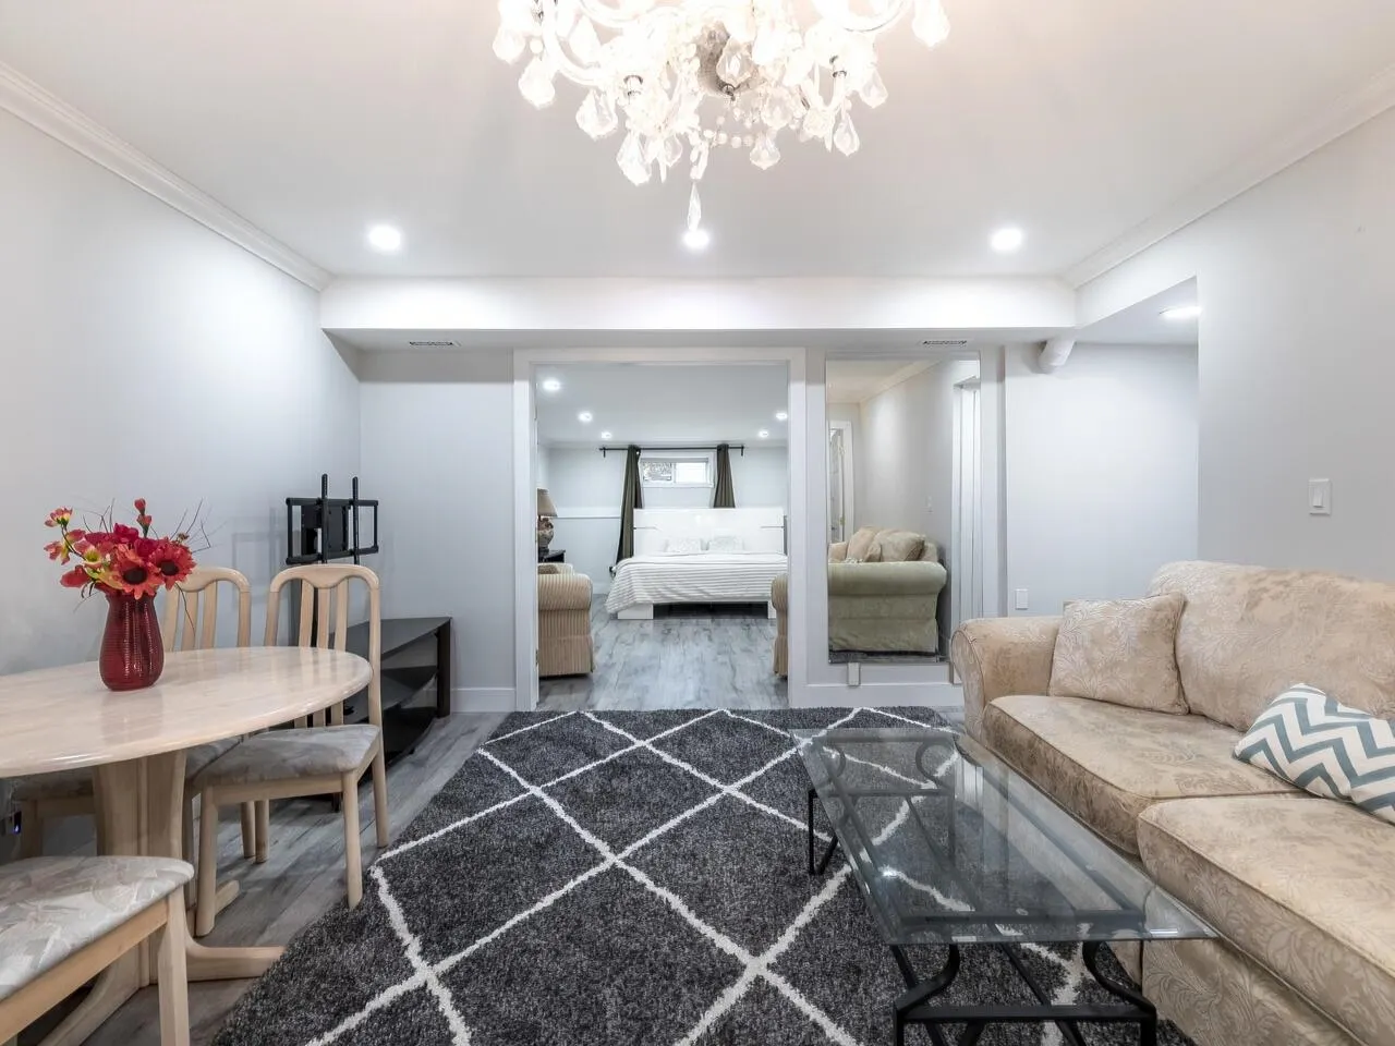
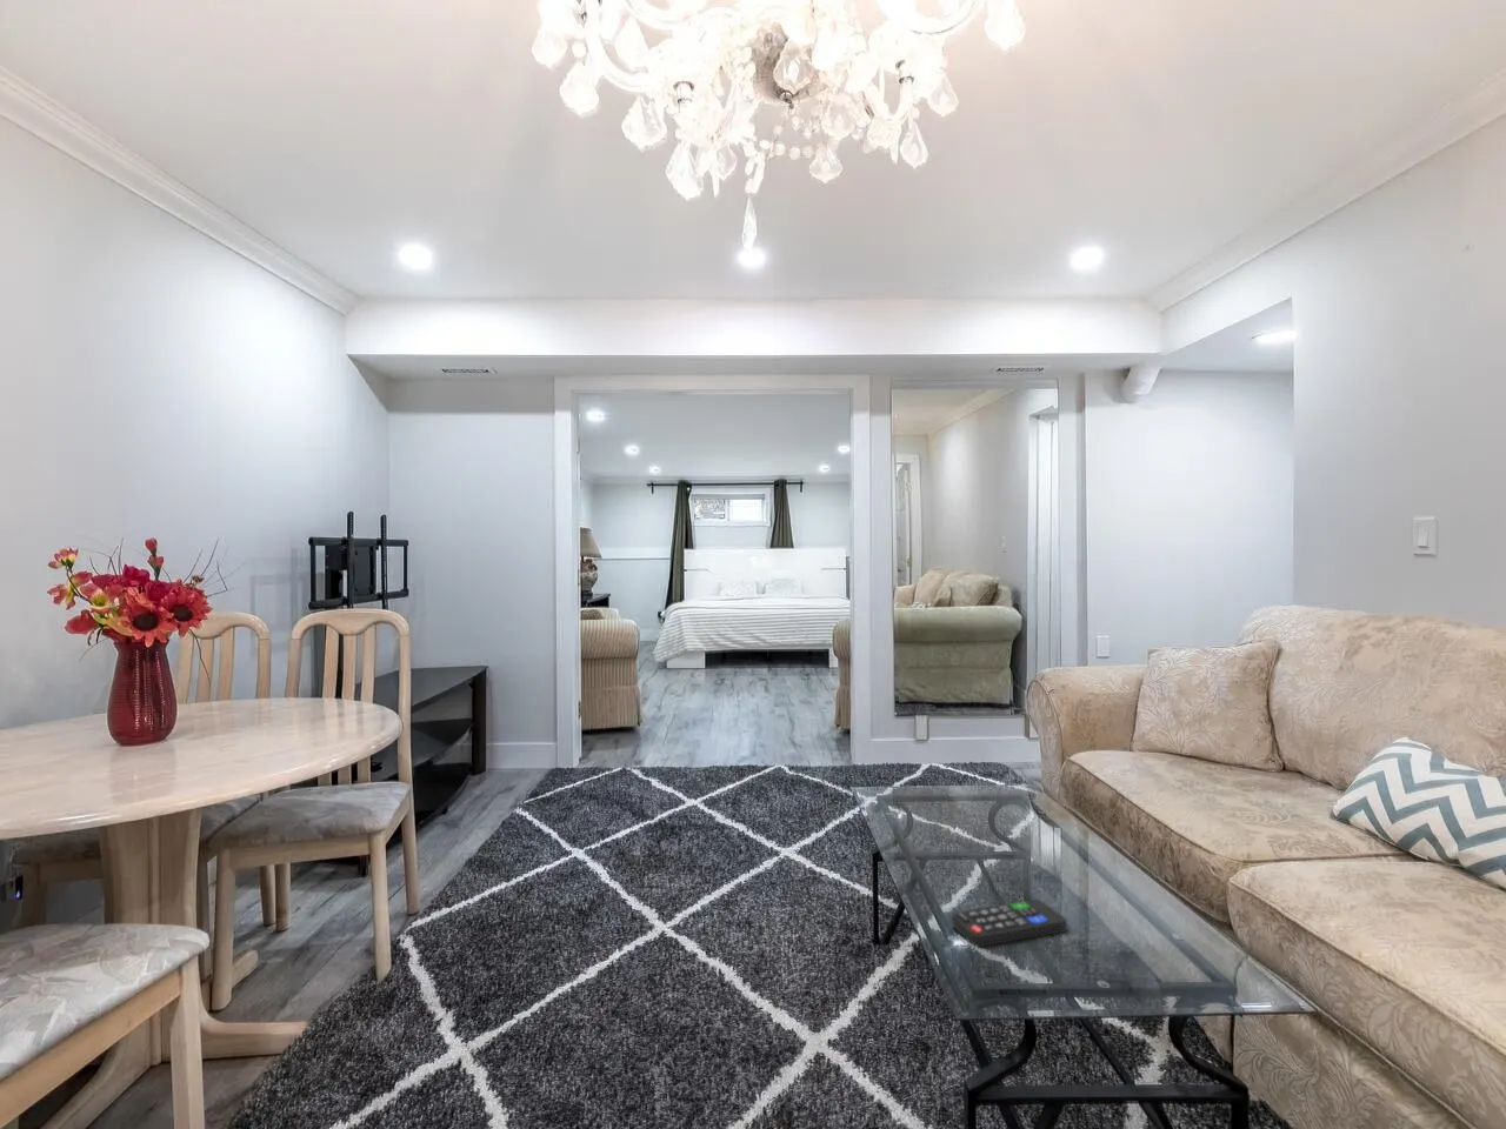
+ remote control [951,899,1068,948]
